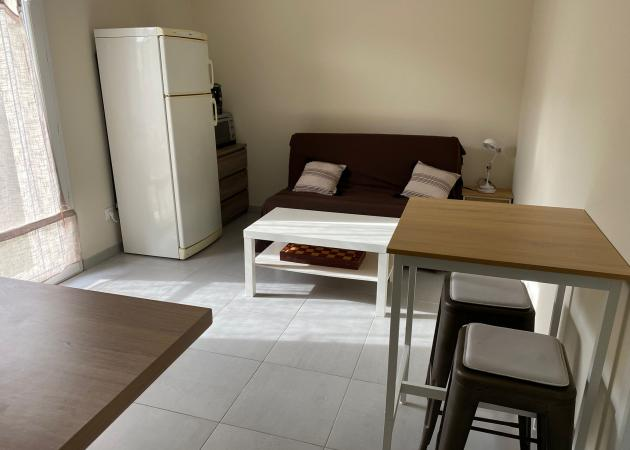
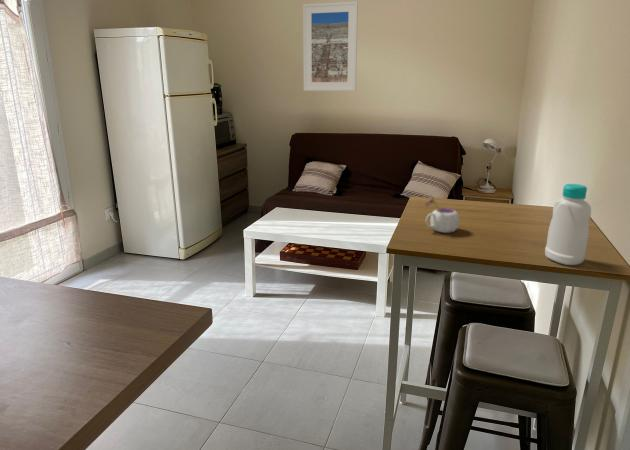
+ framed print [302,1,359,92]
+ mug [424,197,460,234]
+ bottle [544,183,592,266]
